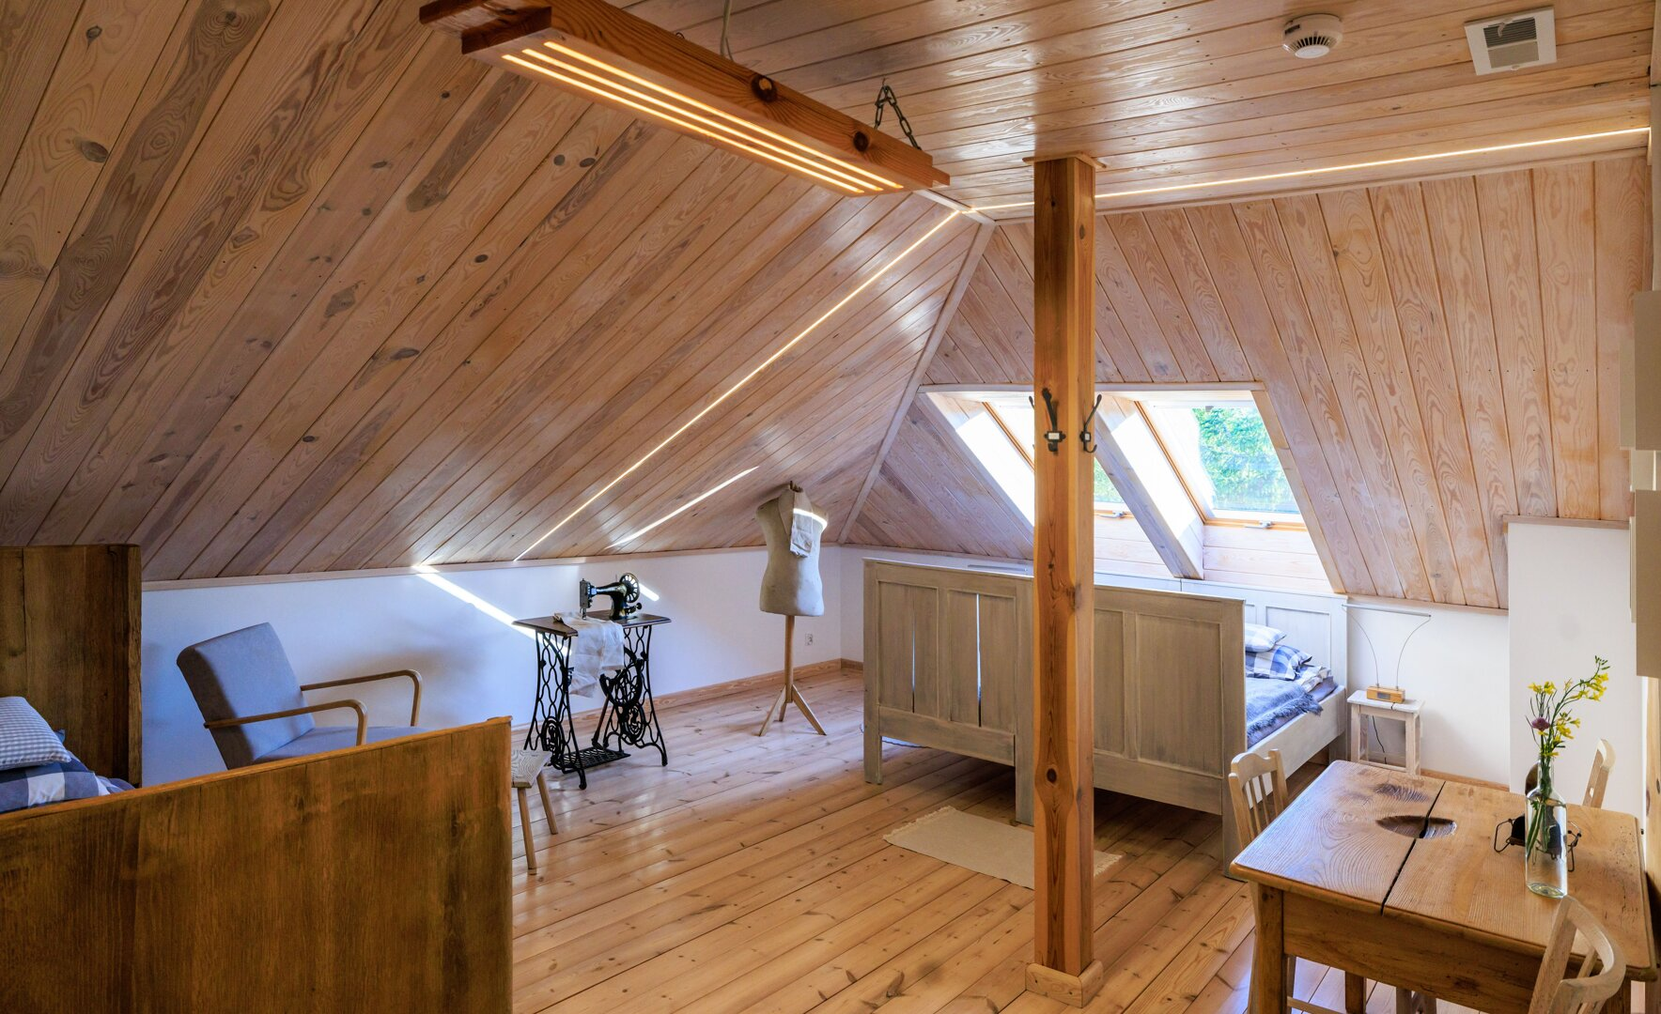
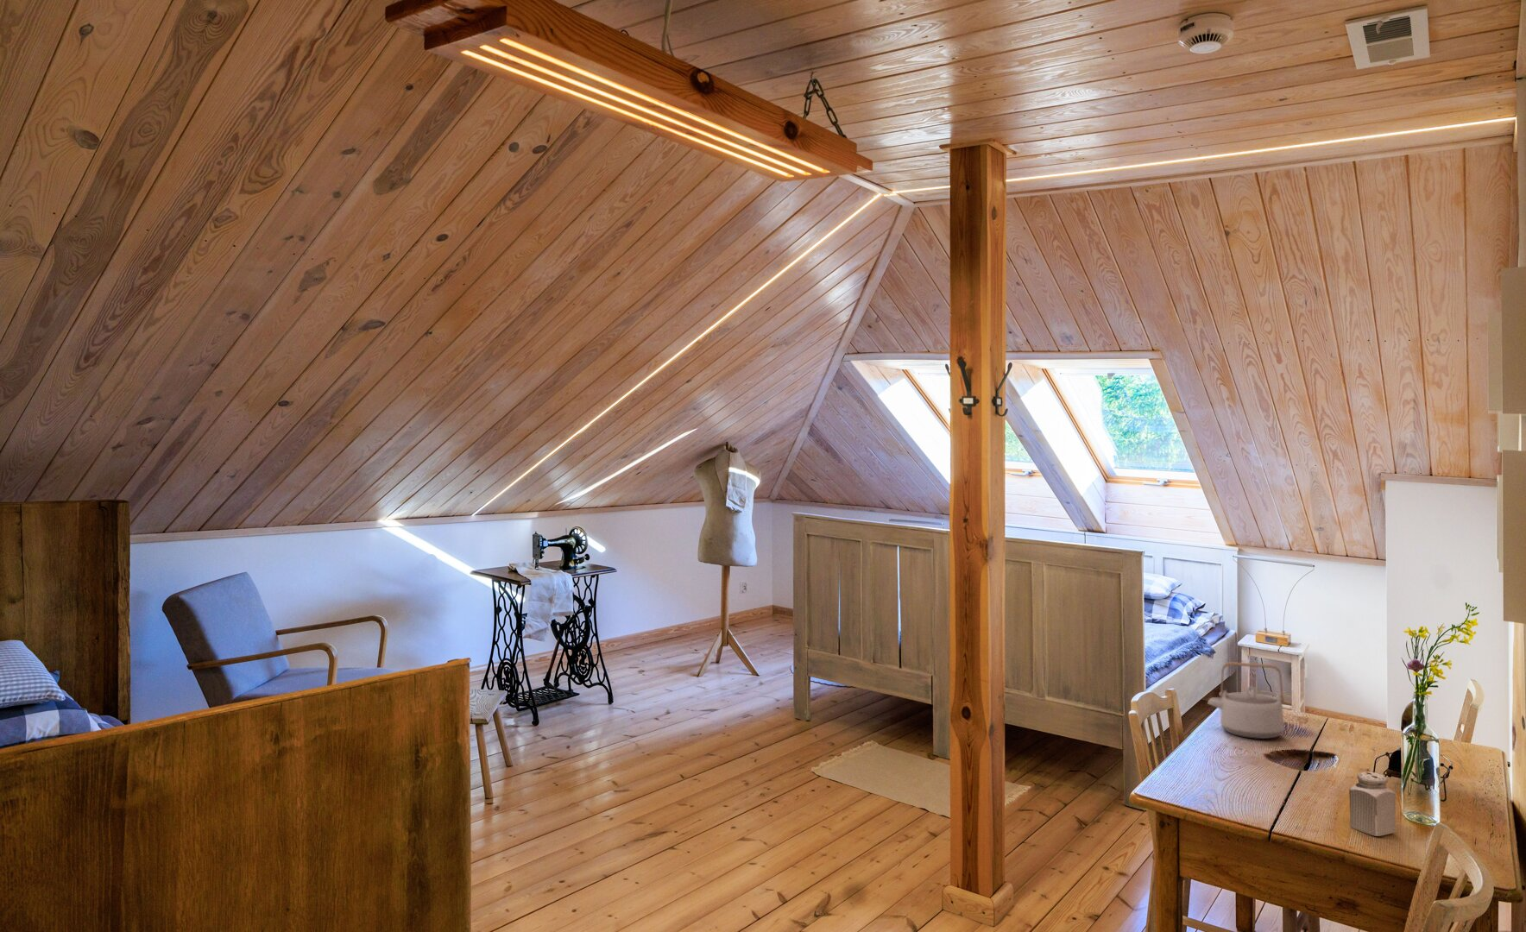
+ teapot [1207,661,1285,739]
+ salt shaker [1348,771,1396,837]
